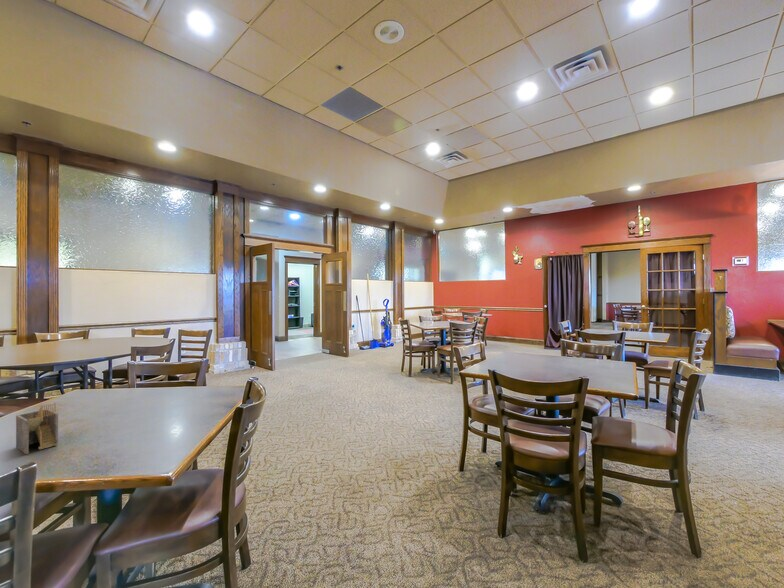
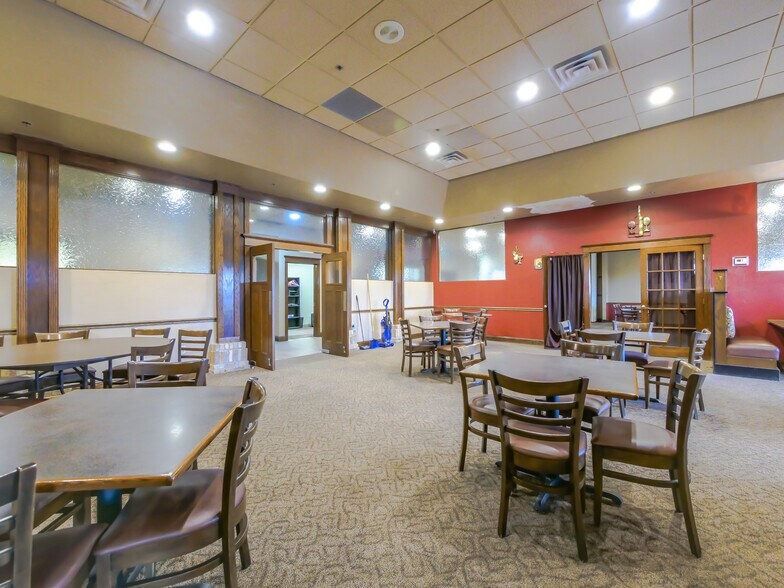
- napkin holder [15,402,59,455]
